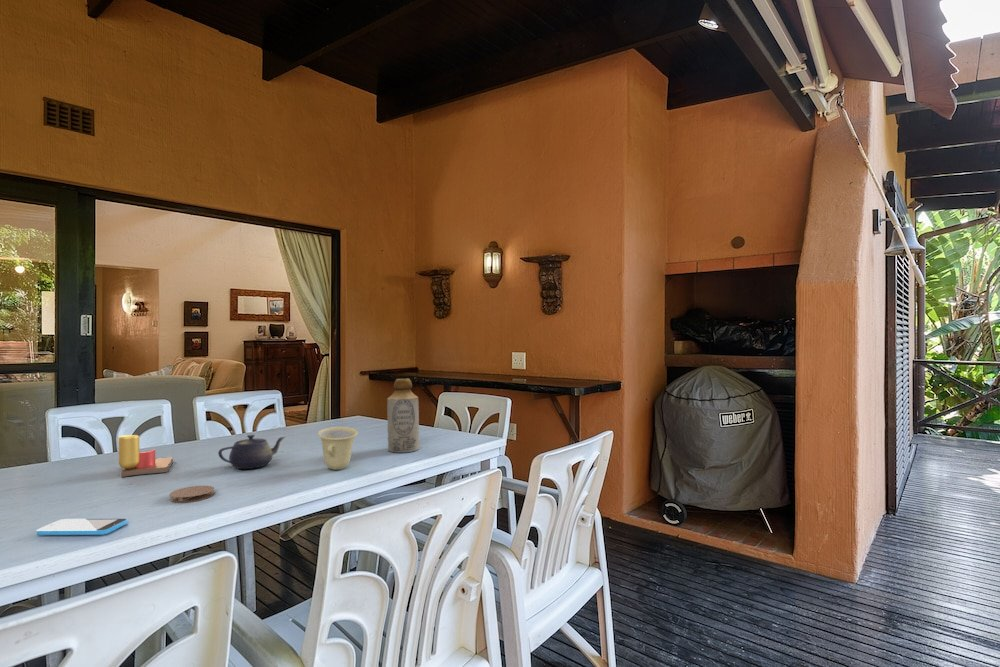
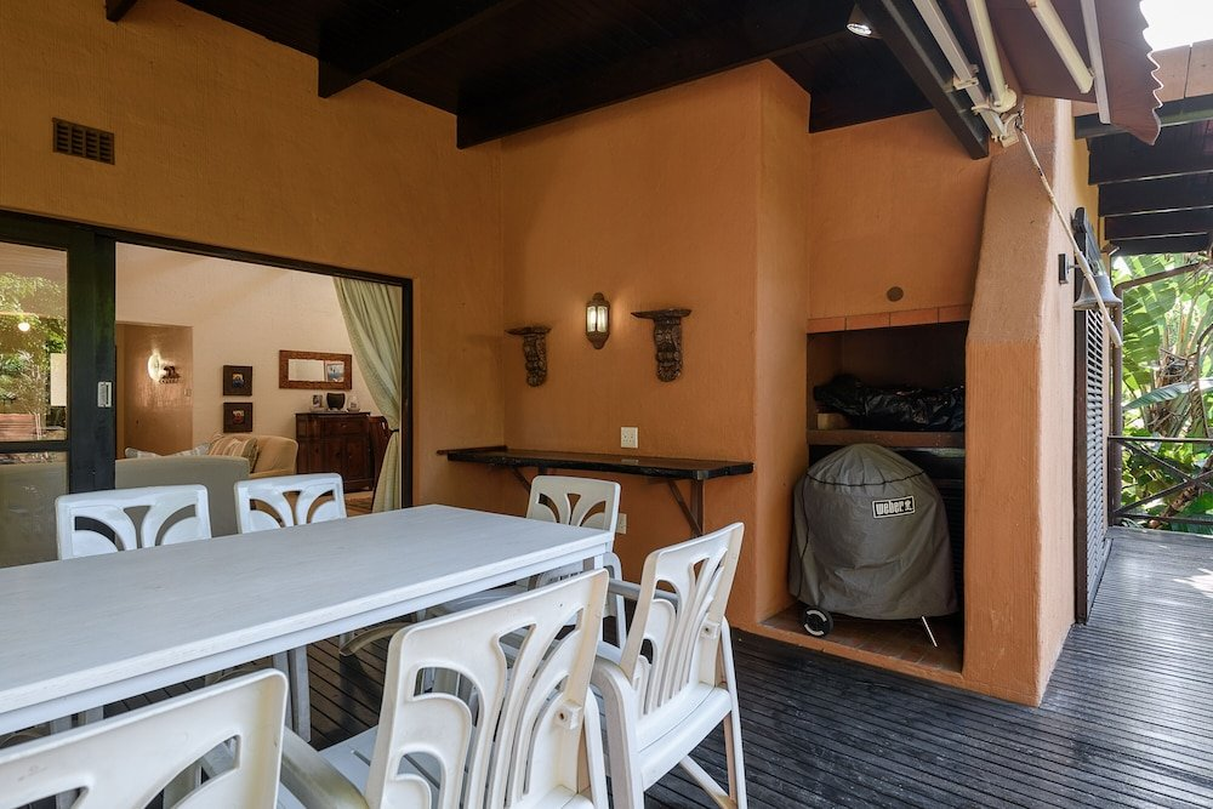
- candle [118,434,174,478]
- cup [317,426,359,471]
- smartphone [36,518,128,536]
- bottle [386,378,420,454]
- coaster [169,485,216,504]
- teapot [217,434,286,470]
